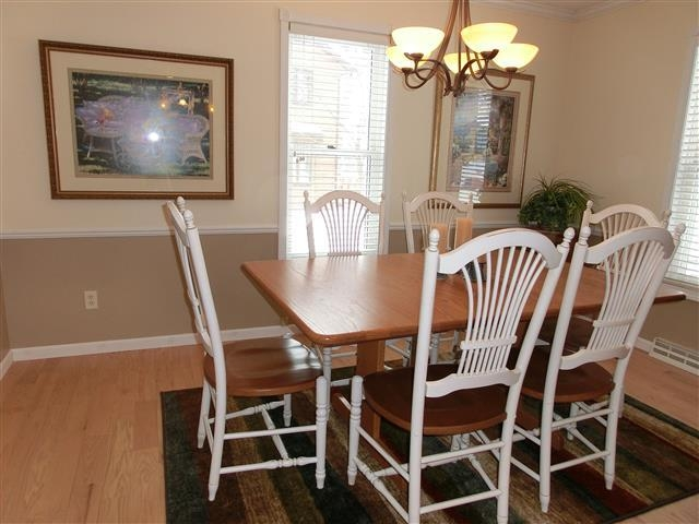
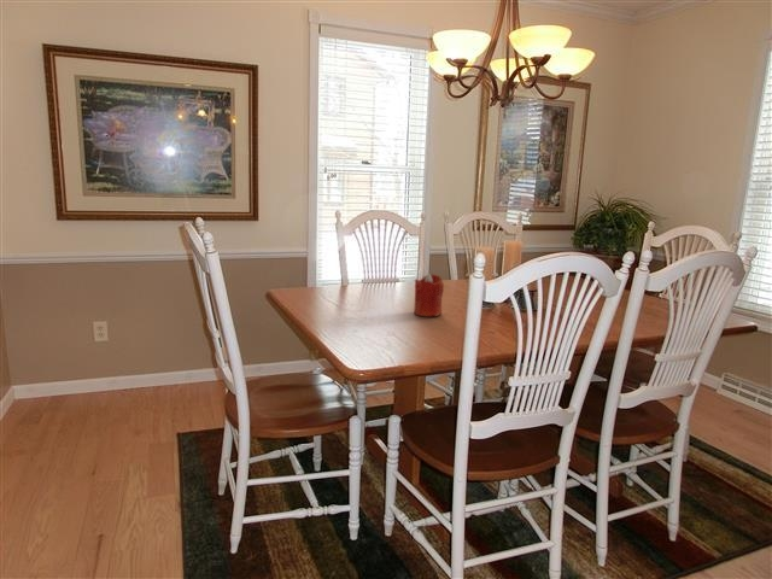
+ candle [413,271,445,317]
